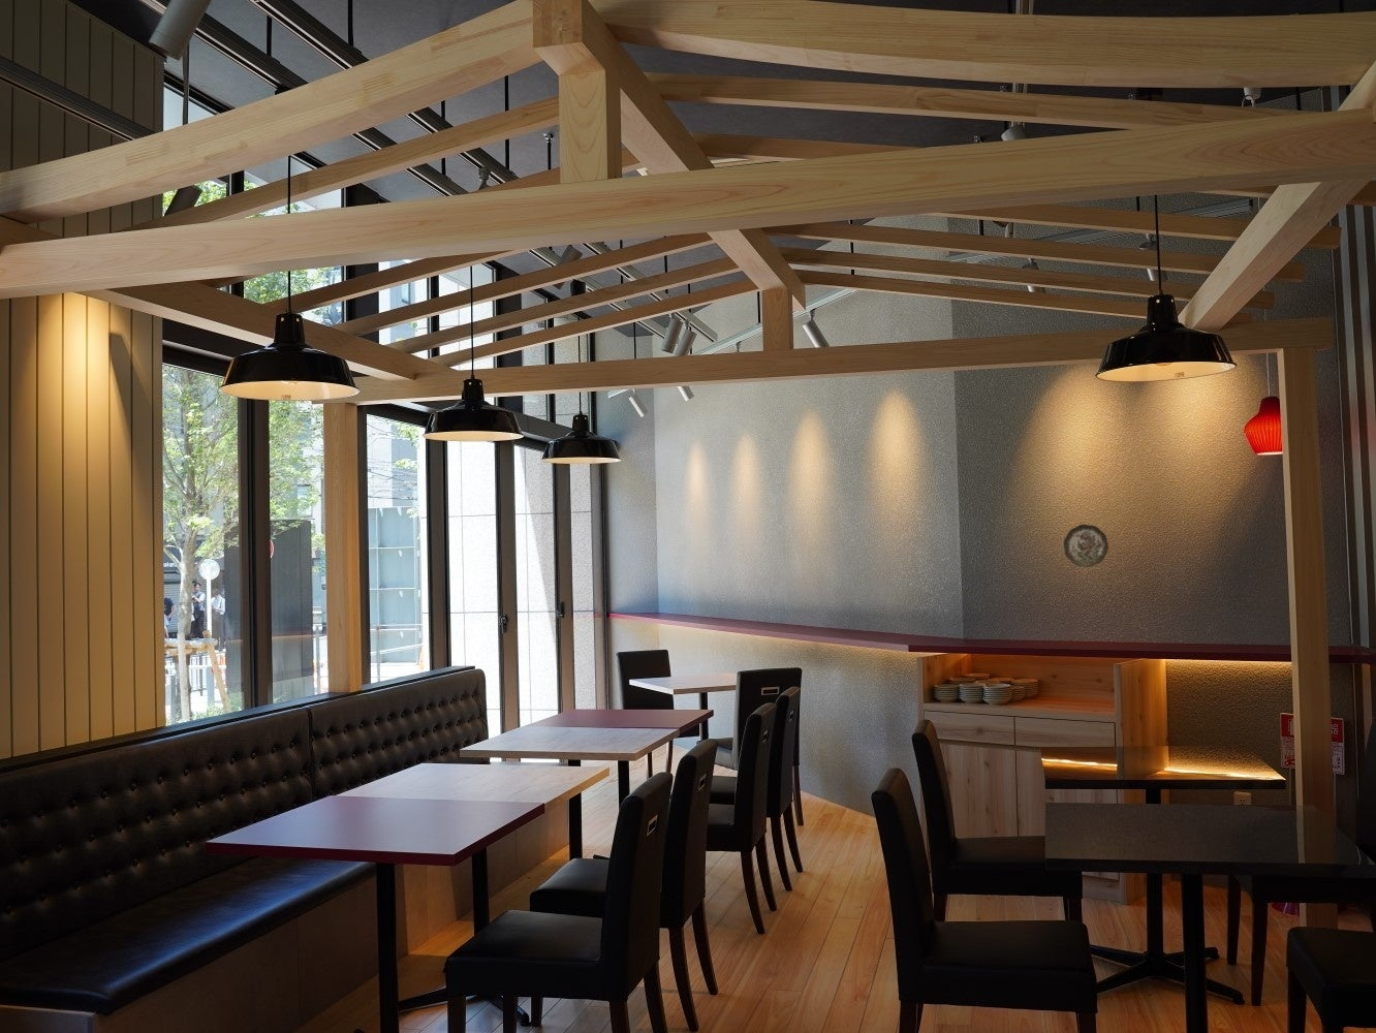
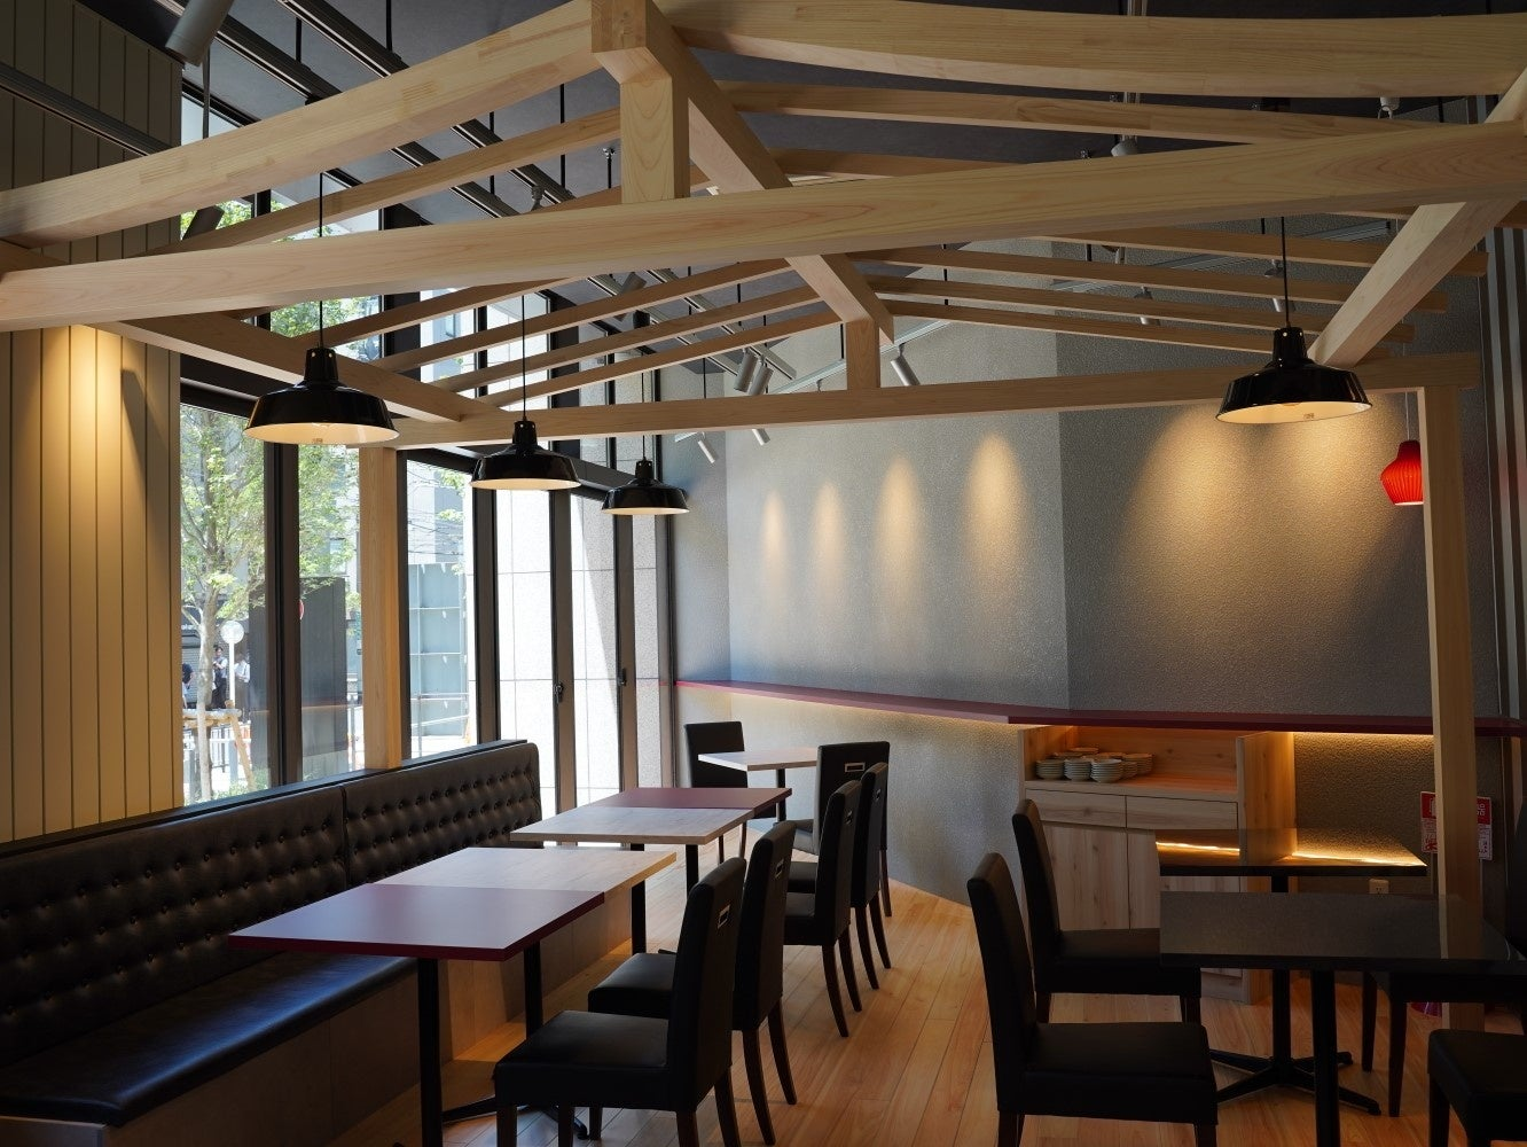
- decorative plate [1063,524,1109,569]
